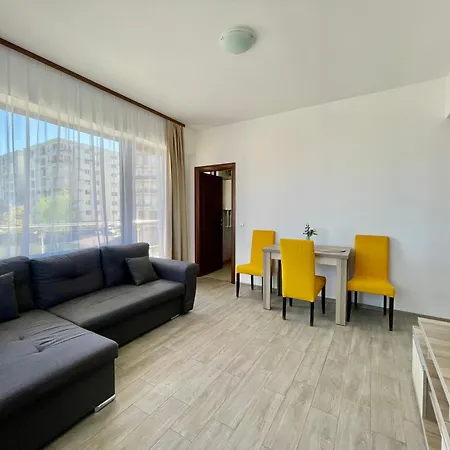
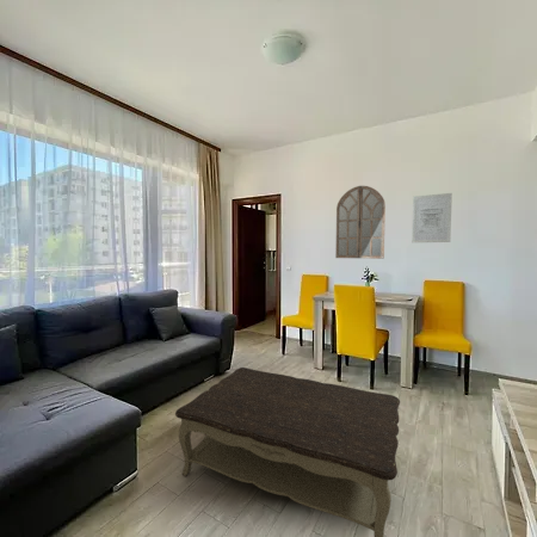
+ wall art [411,192,453,243]
+ home mirror [334,185,387,260]
+ coffee table [174,366,401,537]
